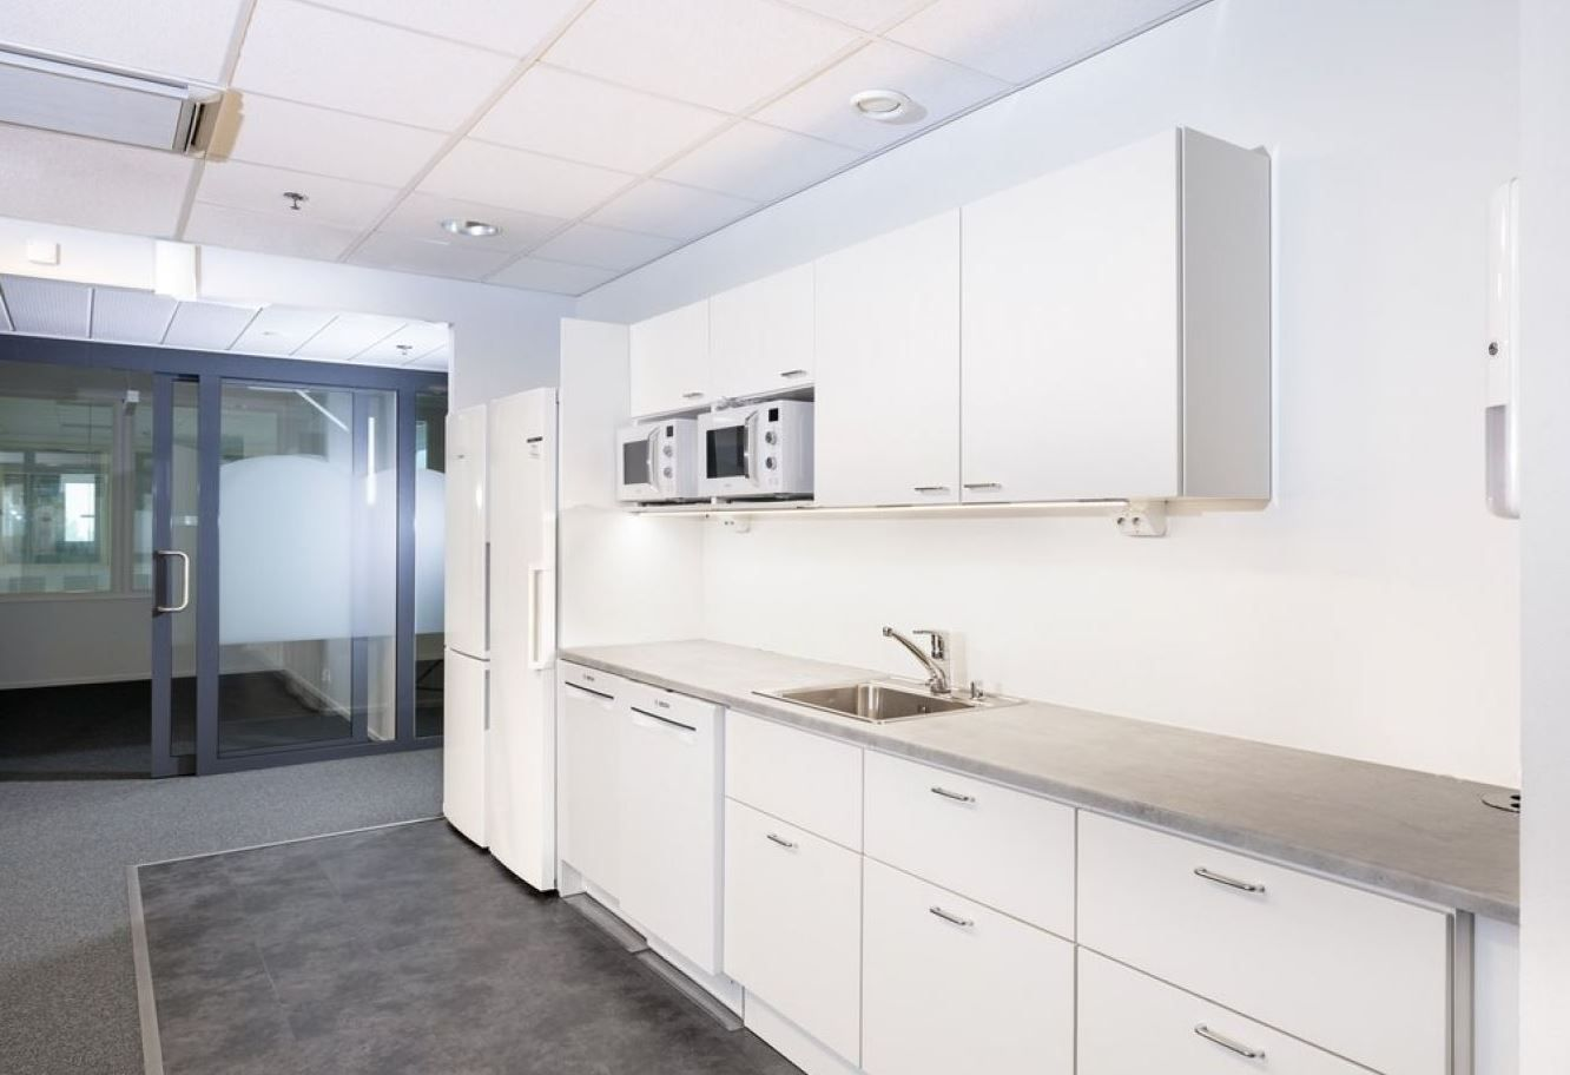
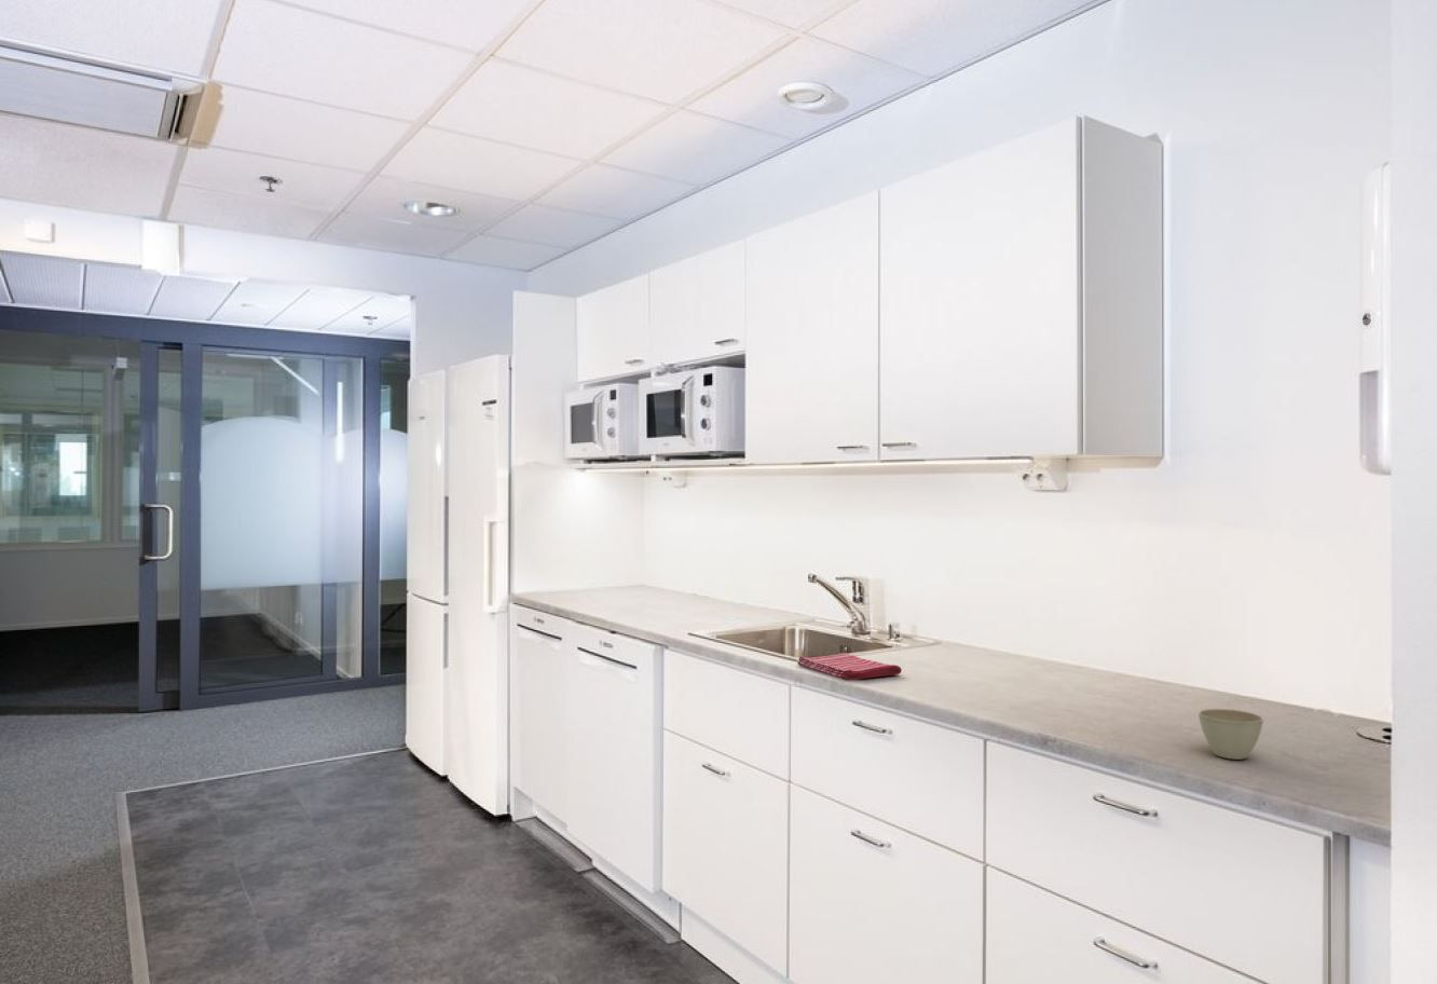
+ flower pot [1198,708,1264,760]
+ dish towel [796,653,903,681]
